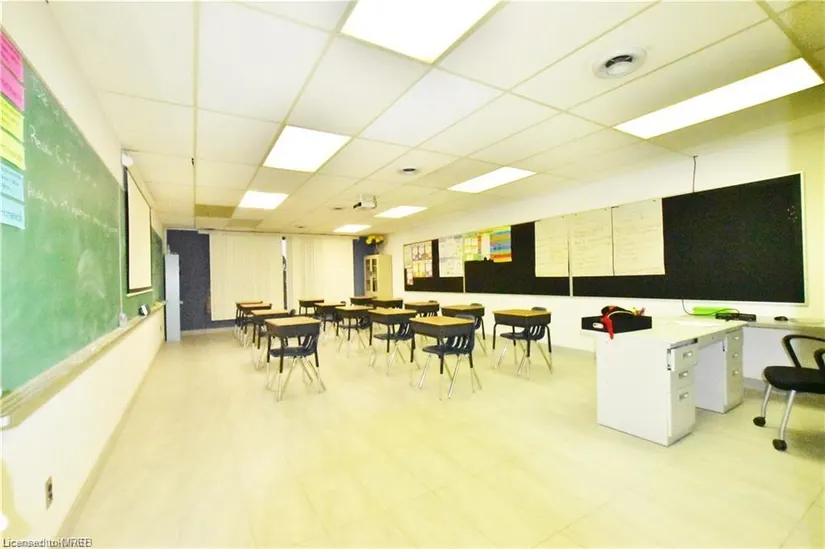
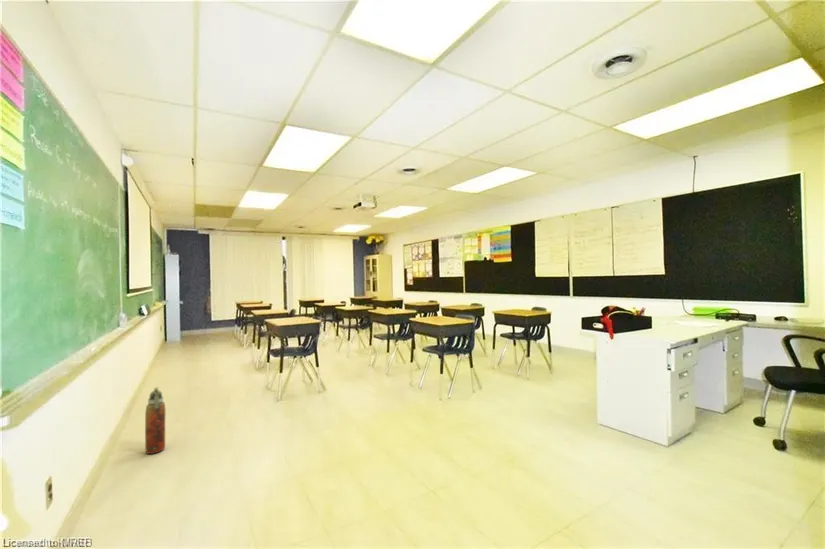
+ fire extinguisher [144,386,167,455]
